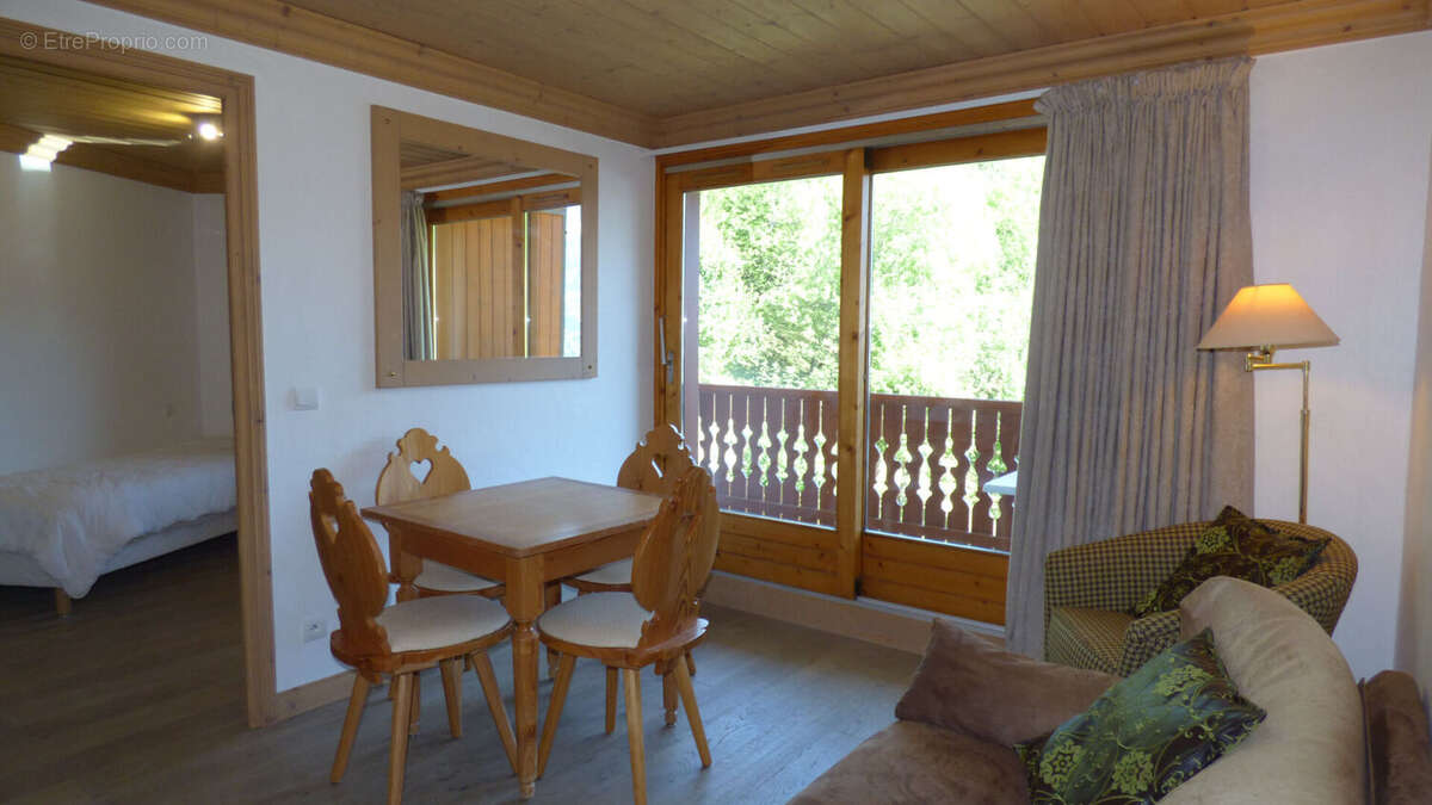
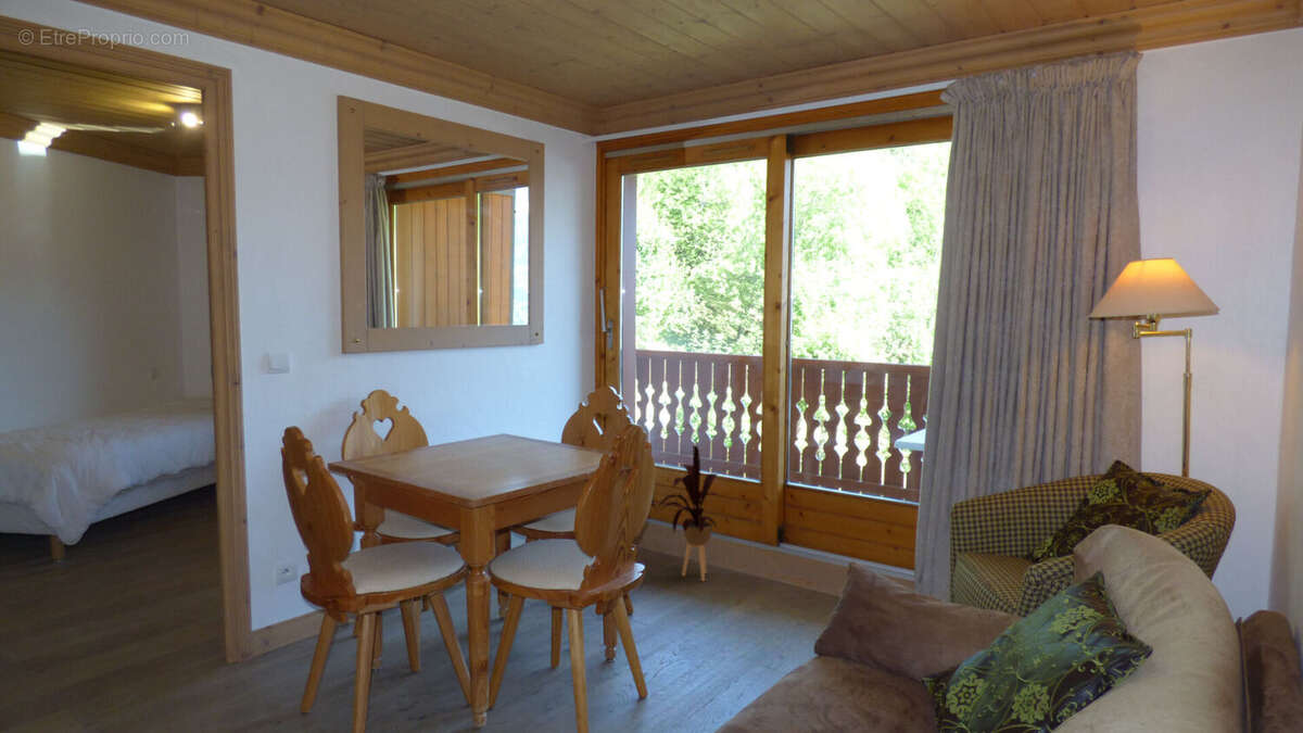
+ house plant [652,444,719,582]
